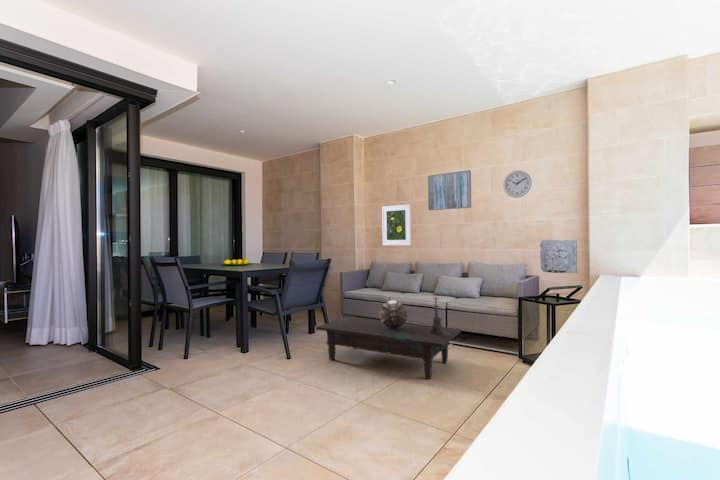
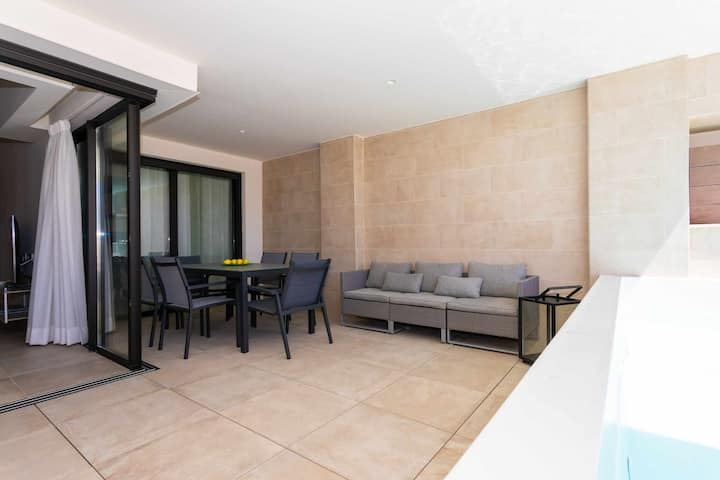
- wall art [427,169,472,212]
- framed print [381,203,412,246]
- decorative relief [539,239,578,274]
- decorative bowl [379,299,408,329]
- coffee table [315,315,462,380]
- candle holder [424,296,450,337]
- wall clock [502,170,533,199]
